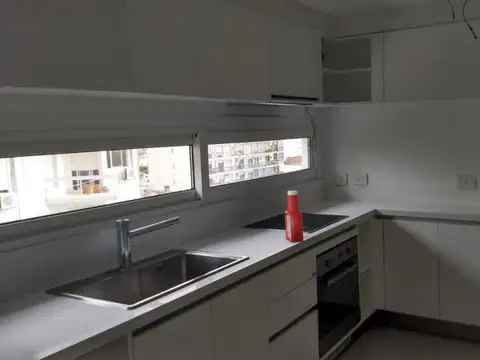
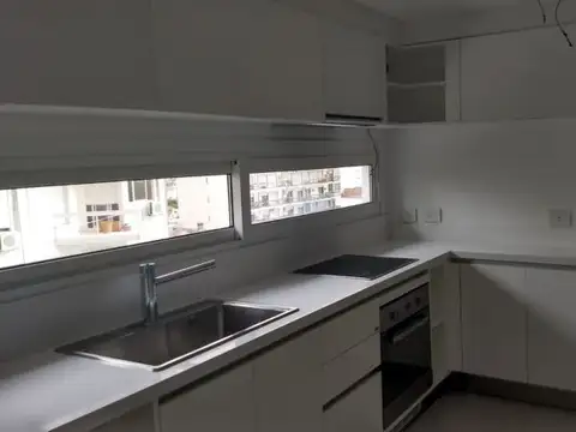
- soap bottle [284,190,304,244]
